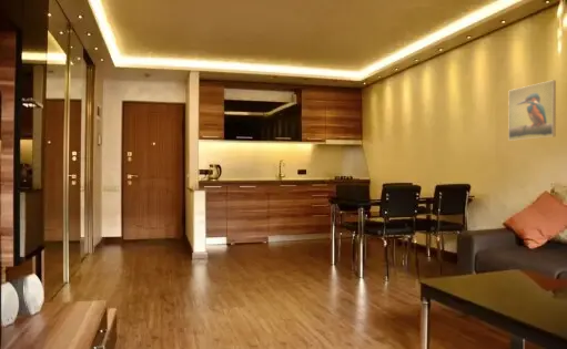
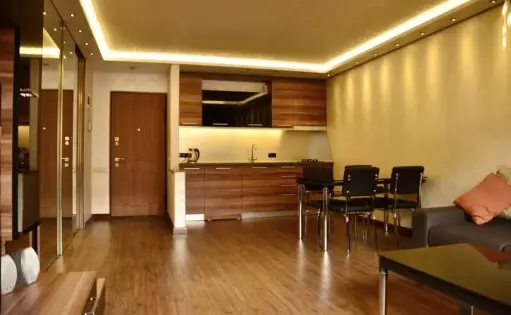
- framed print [507,80,557,142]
